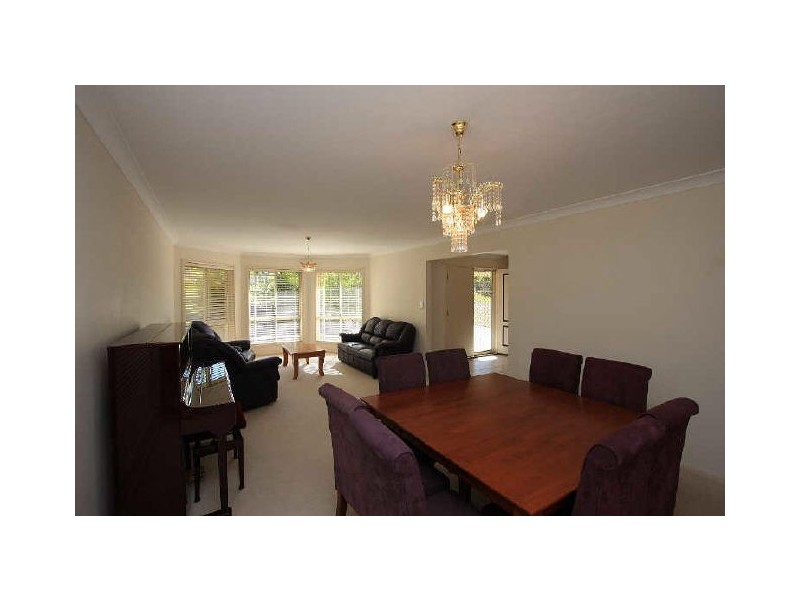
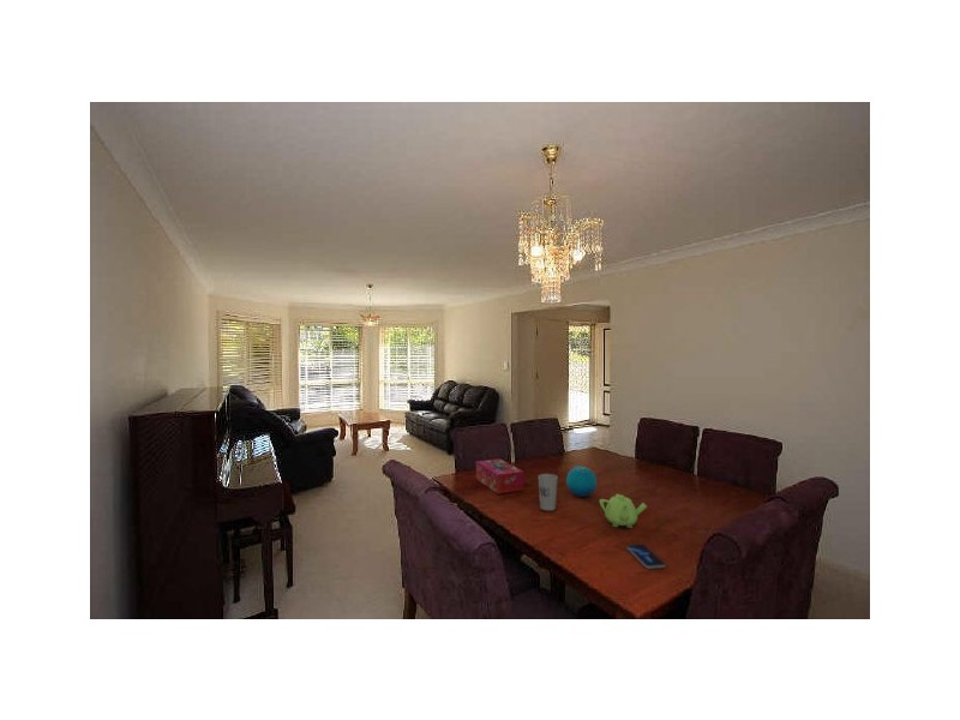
+ teapot [598,493,648,529]
+ cup [538,473,559,511]
+ tissue box [475,457,524,494]
+ smartphone [625,544,666,570]
+ decorative orb [565,466,598,498]
